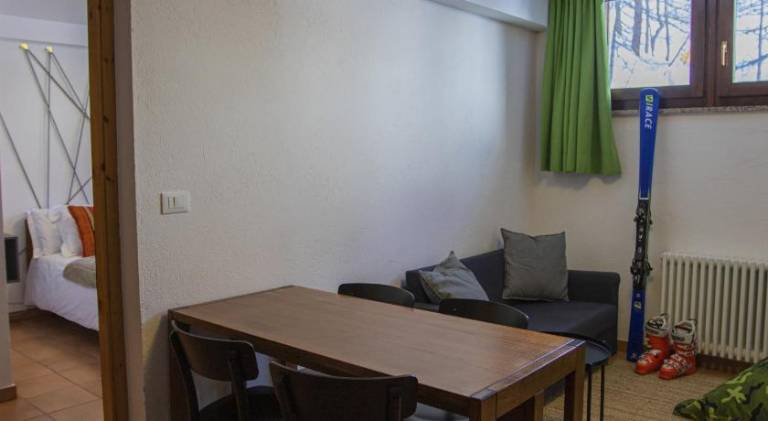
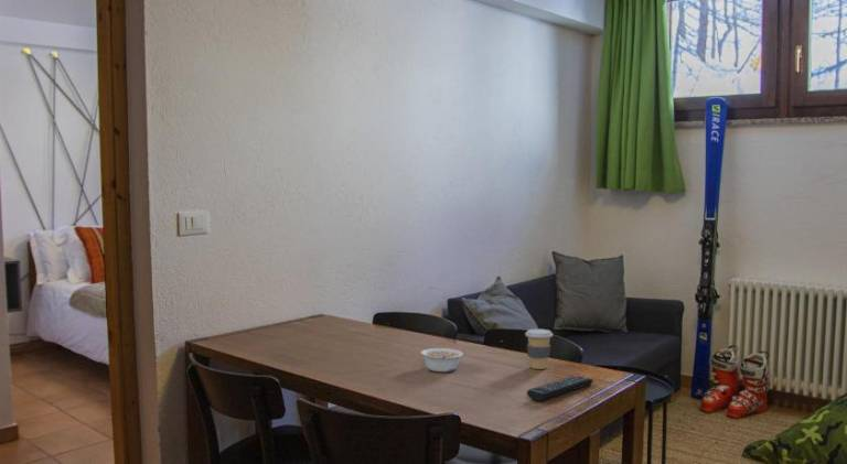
+ remote control [526,375,594,401]
+ legume [419,347,464,373]
+ coffee cup [524,328,554,370]
